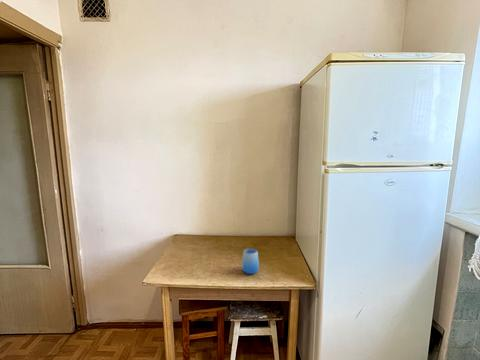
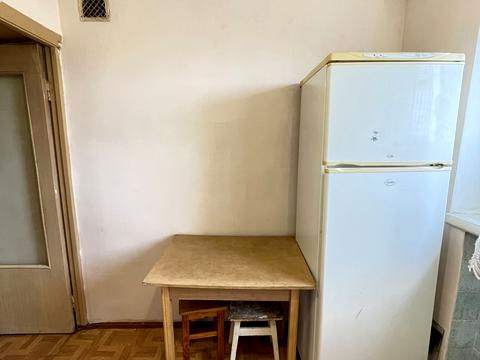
- cup [241,247,260,275]
